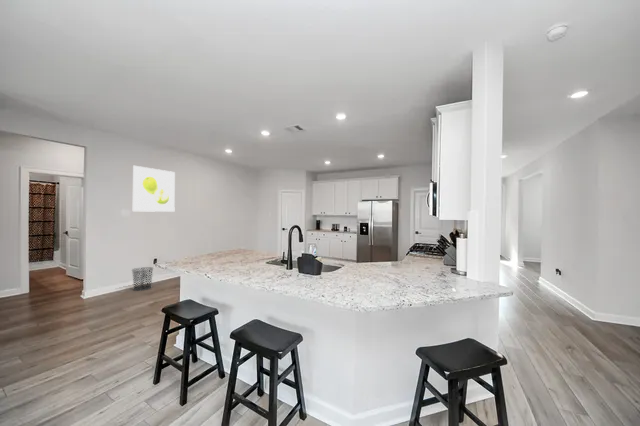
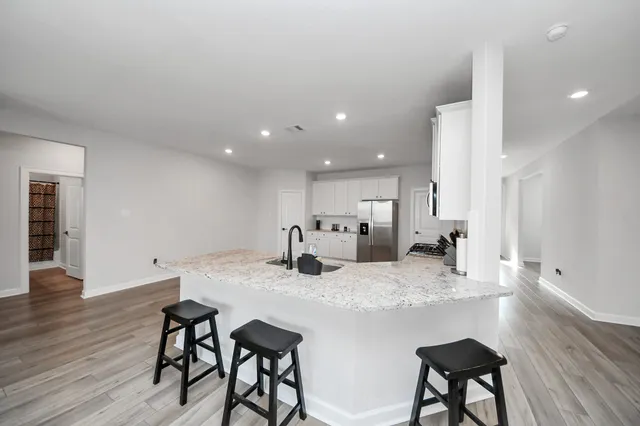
- waste bin [131,266,155,292]
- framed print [132,165,176,213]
